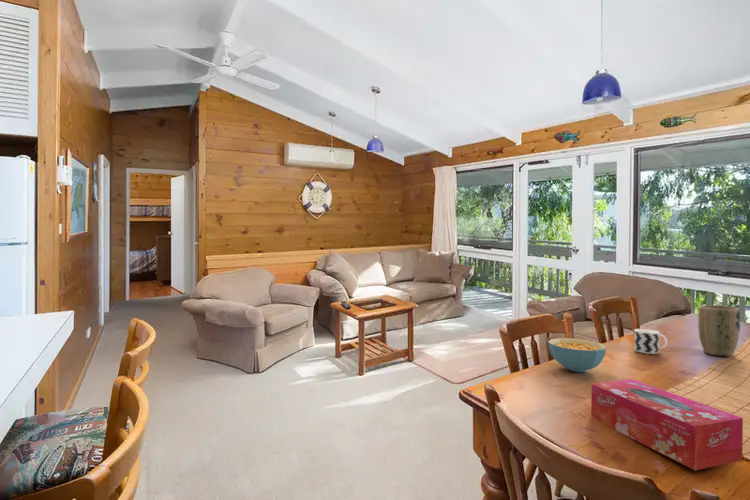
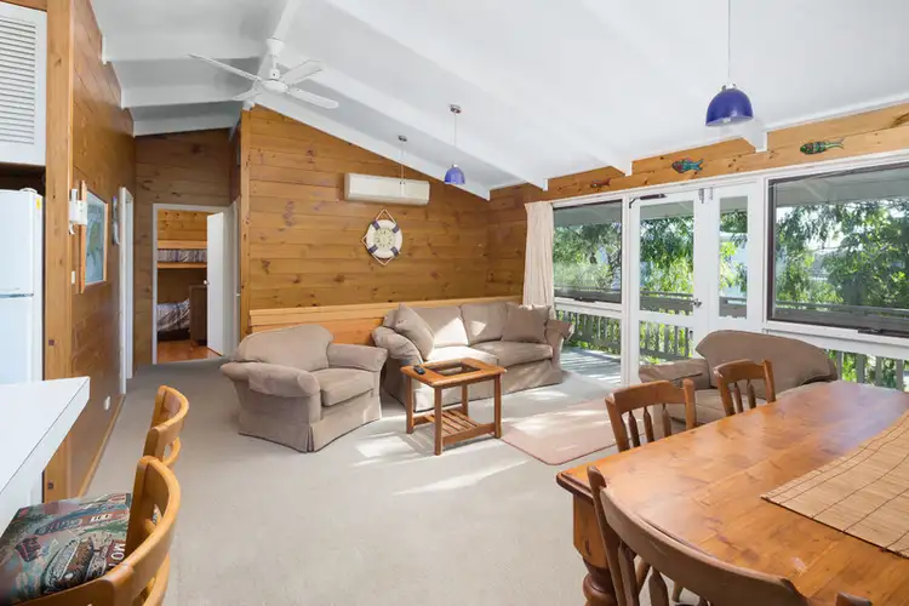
- cup [633,328,668,355]
- plant pot [697,304,741,357]
- tissue box [590,378,744,471]
- cereal bowl [547,337,607,373]
